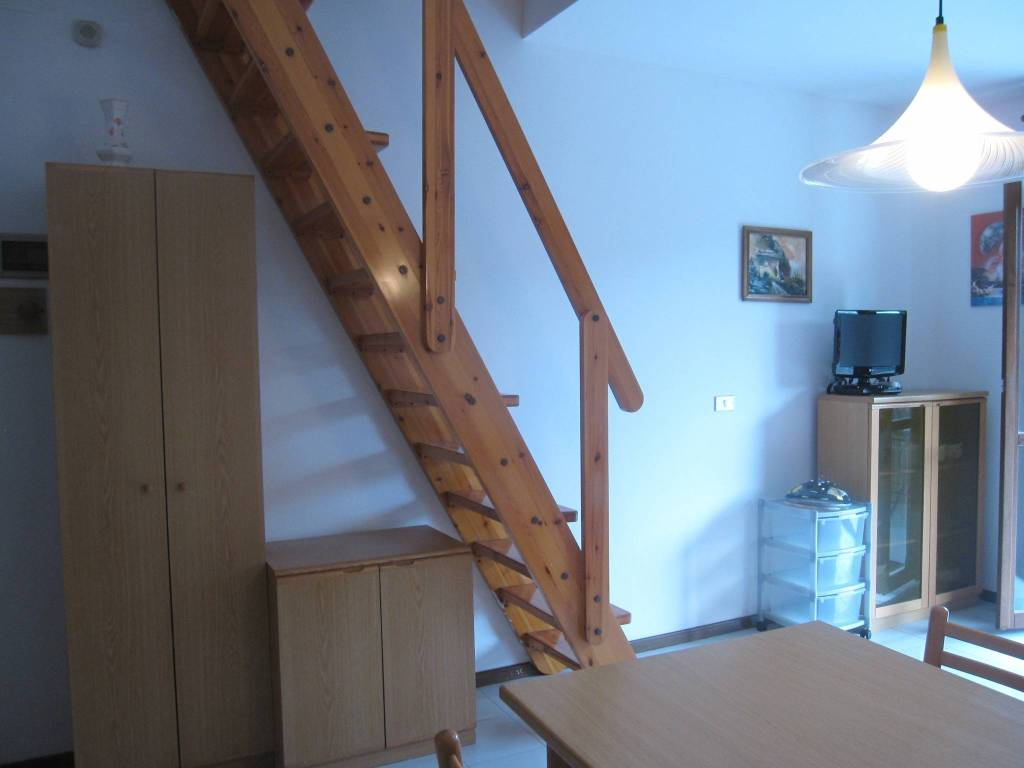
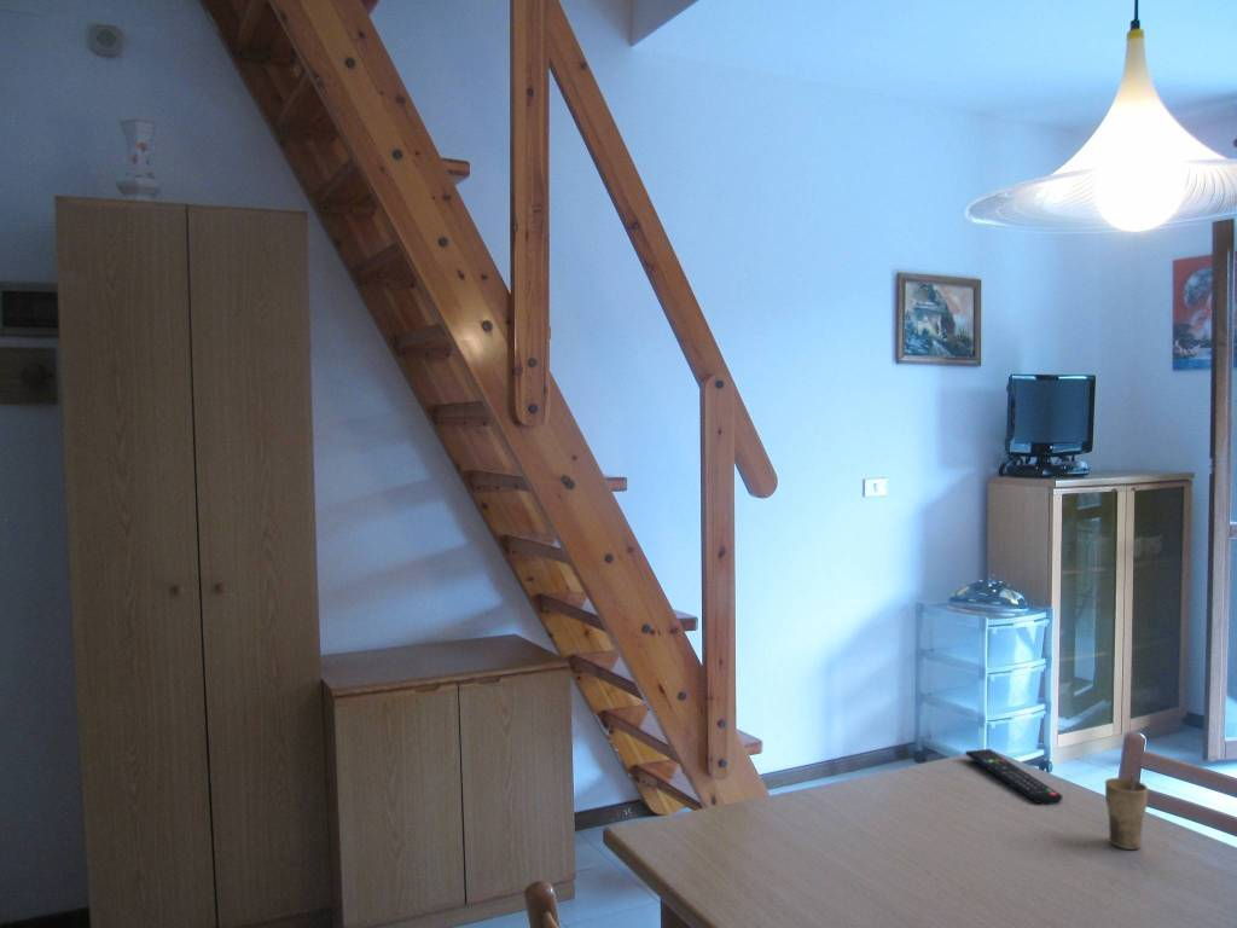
+ remote control [964,748,1063,806]
+ cup [1104,775,1149,851]
